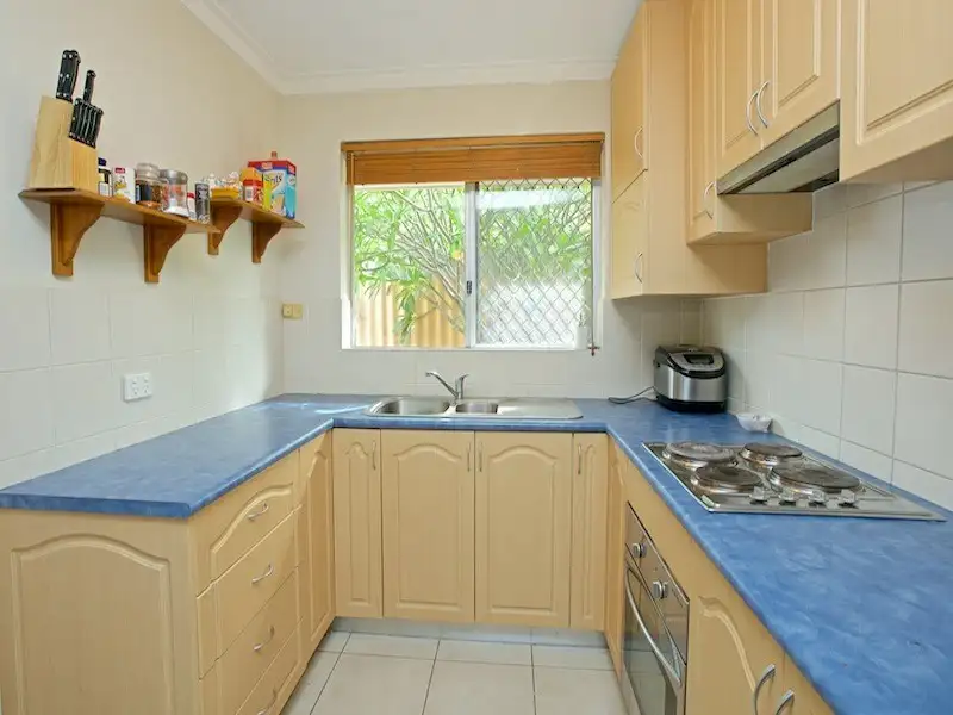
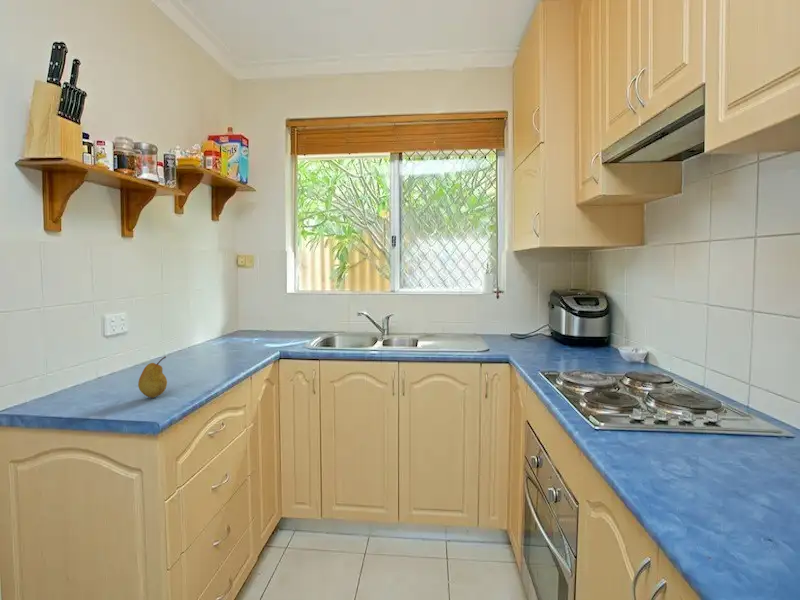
+ fruit [137,355,168,399]
